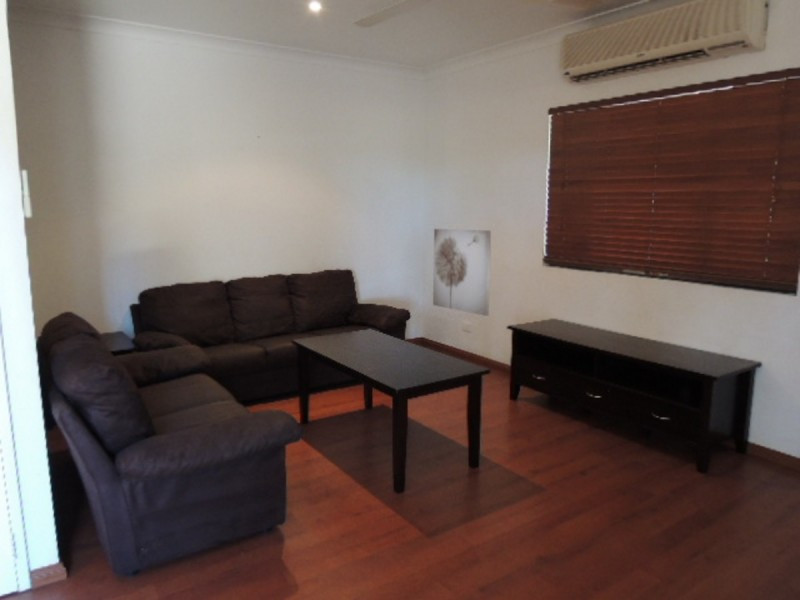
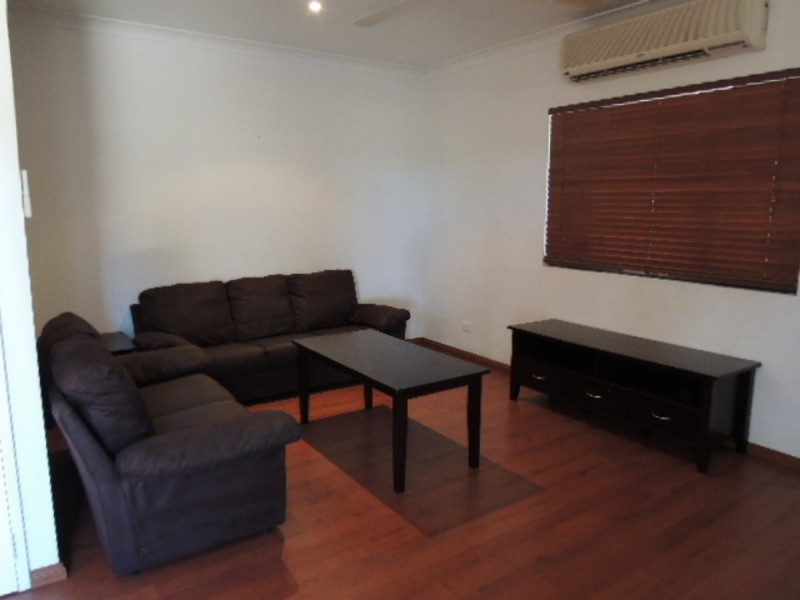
- wall art [432,228,492,317]
